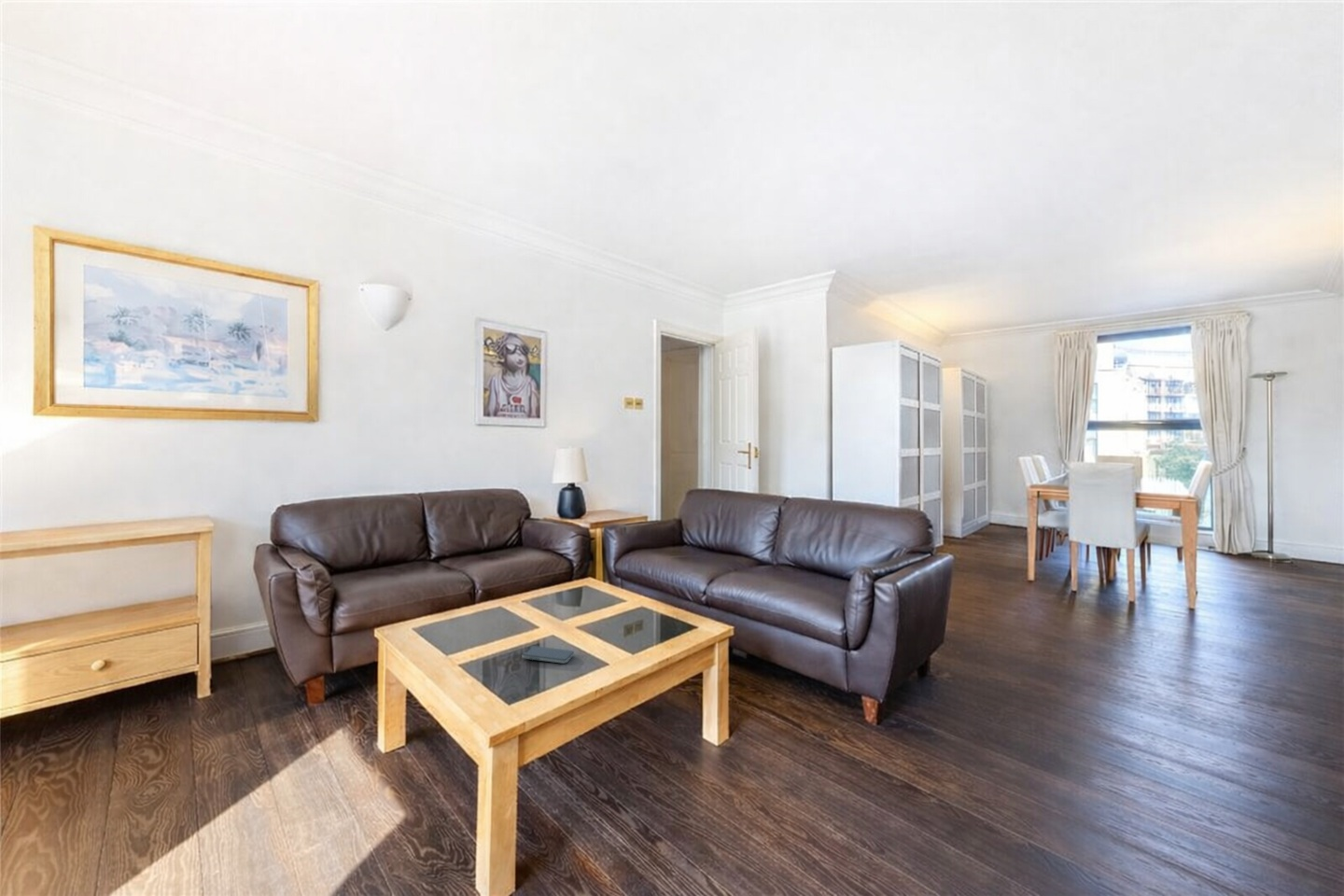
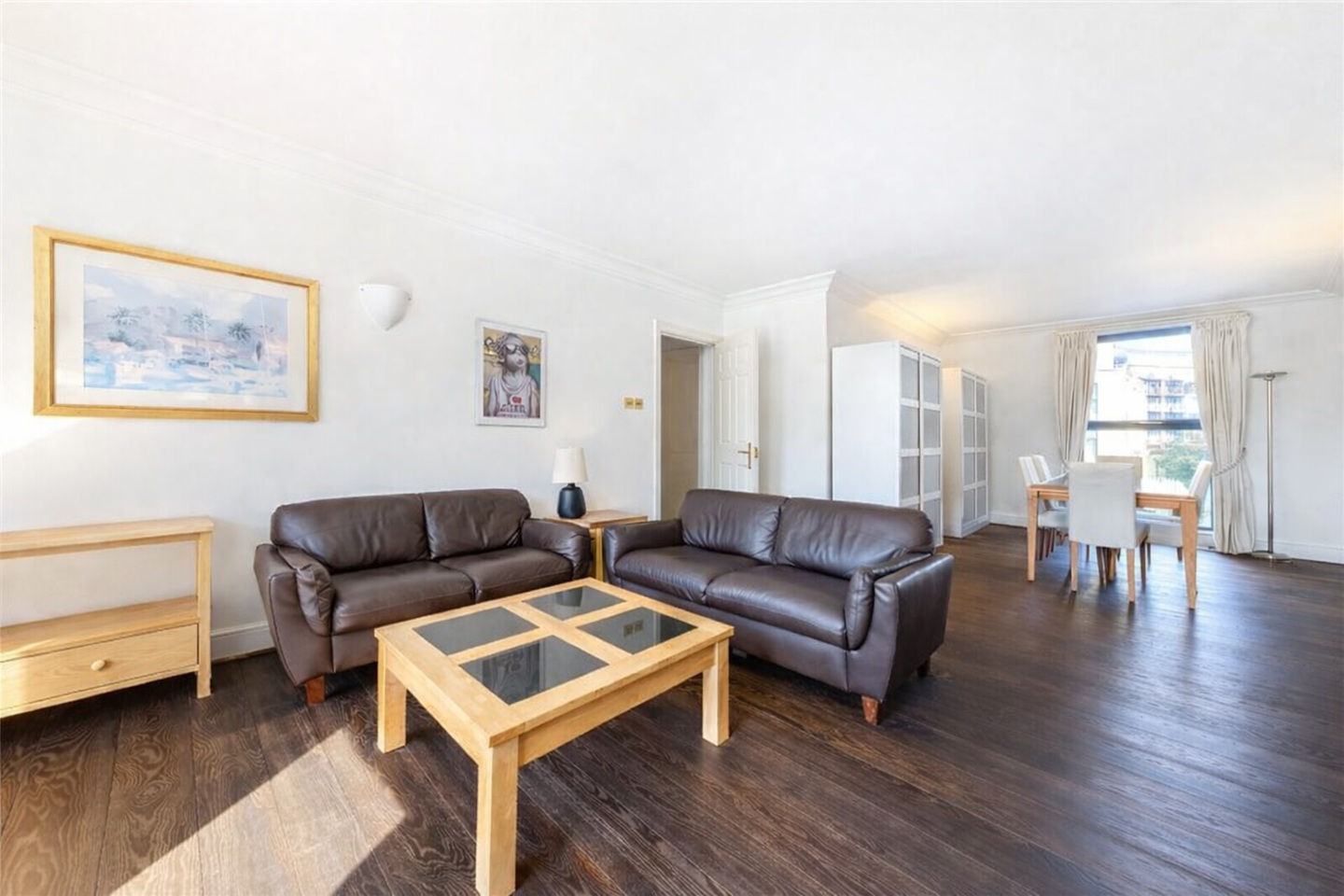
- smartphone [521,645,575,665]
